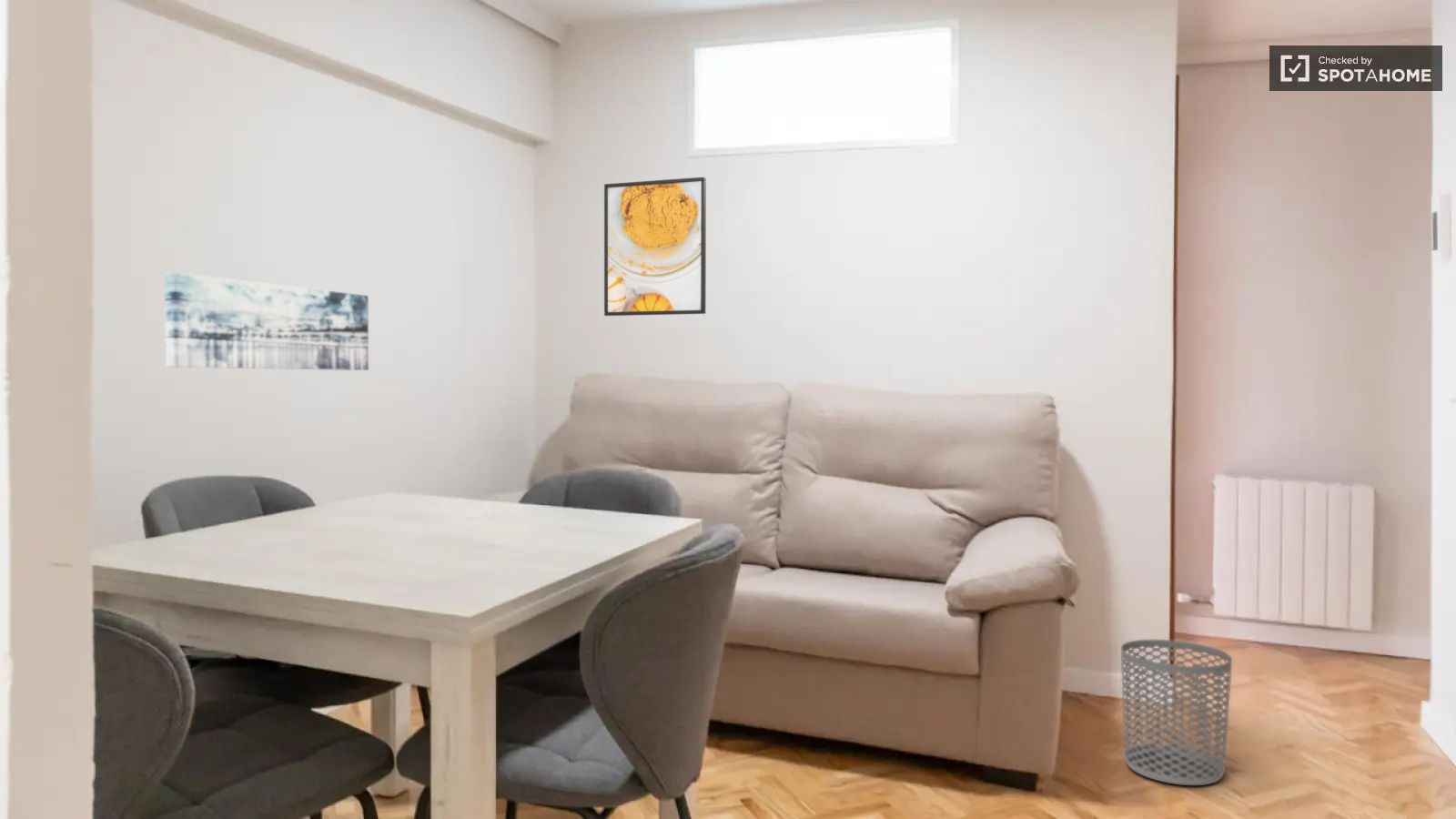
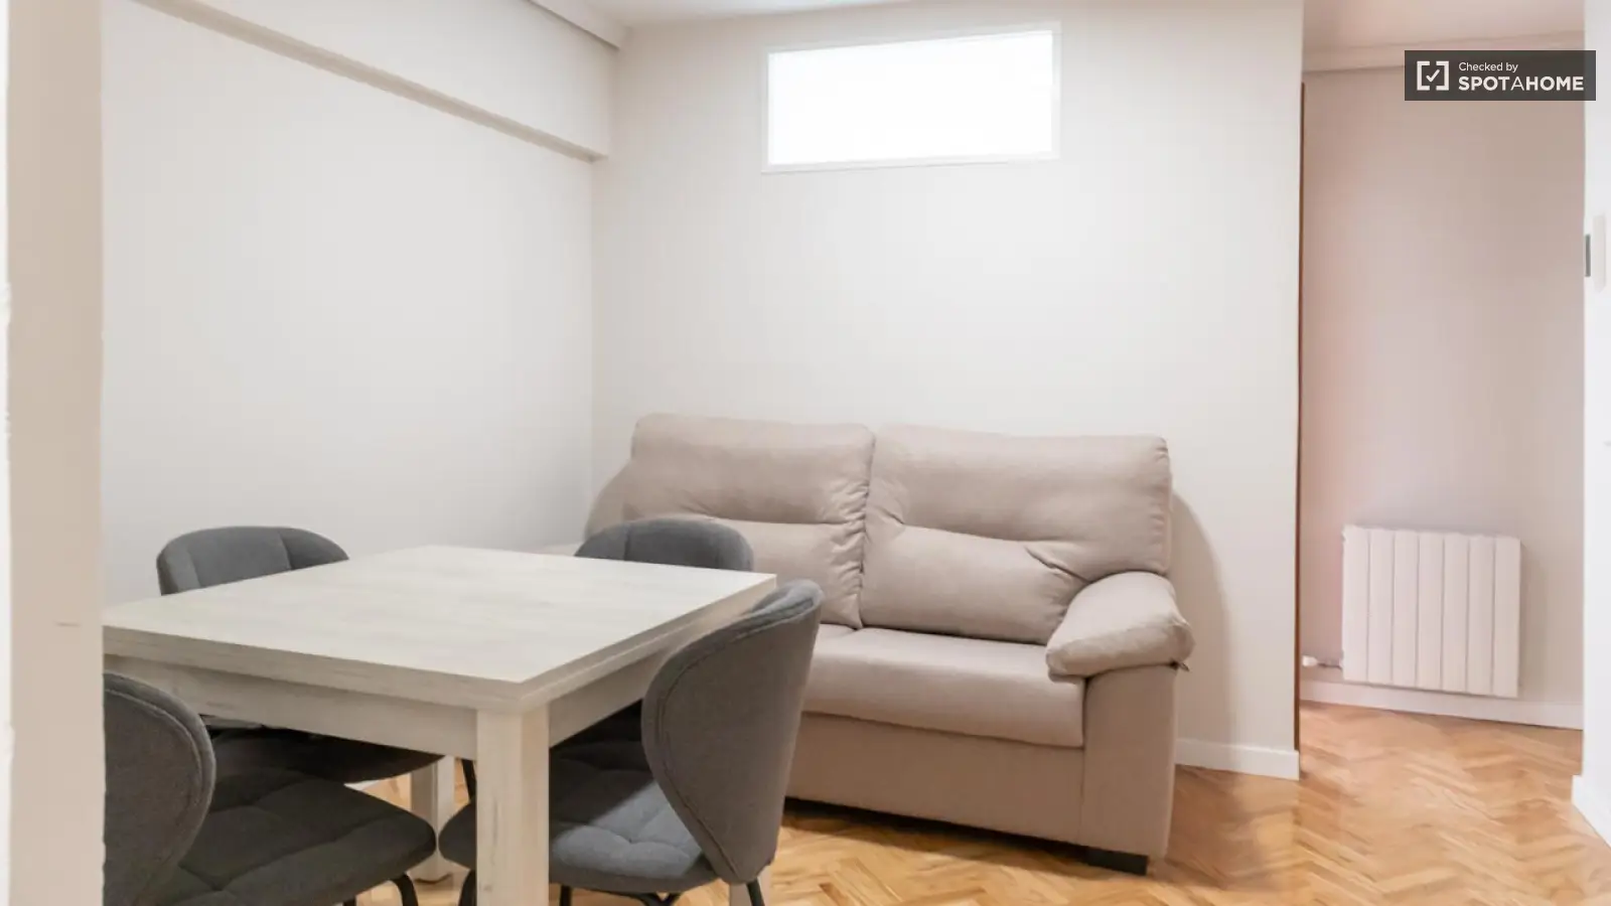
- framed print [603,177,707,317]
- wall art [164,272,369,371]
- waste bin [1120,639,1233,786]
